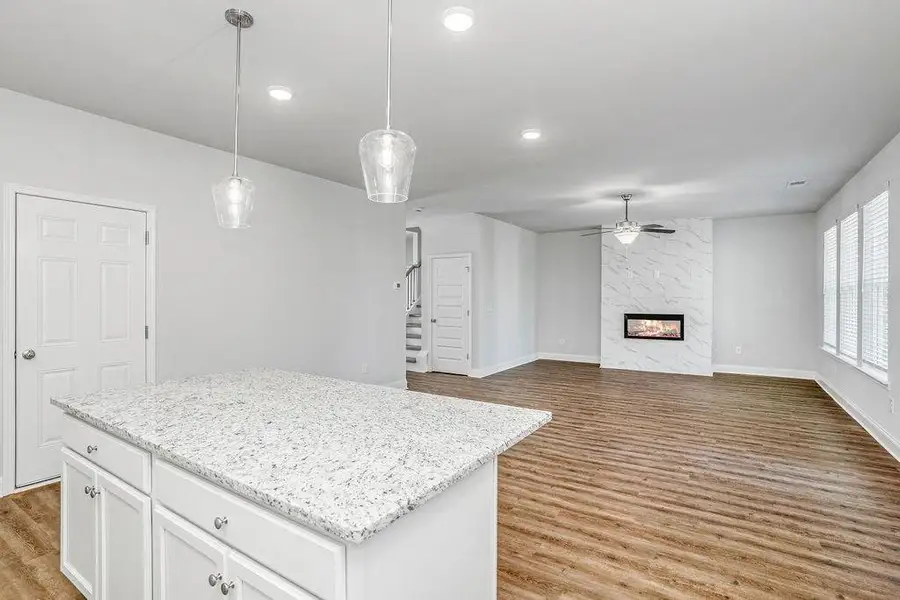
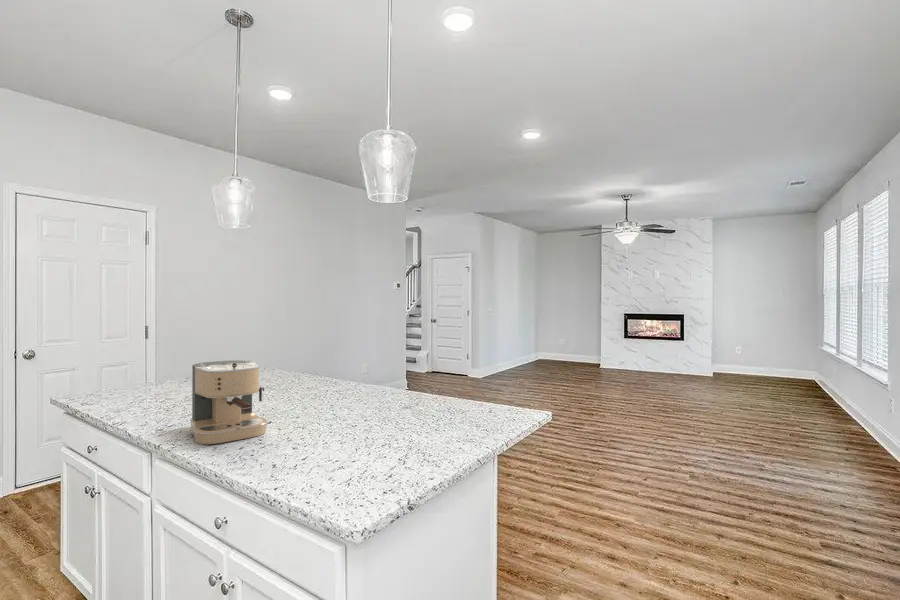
+ coffee maker [189,359,269,445]
